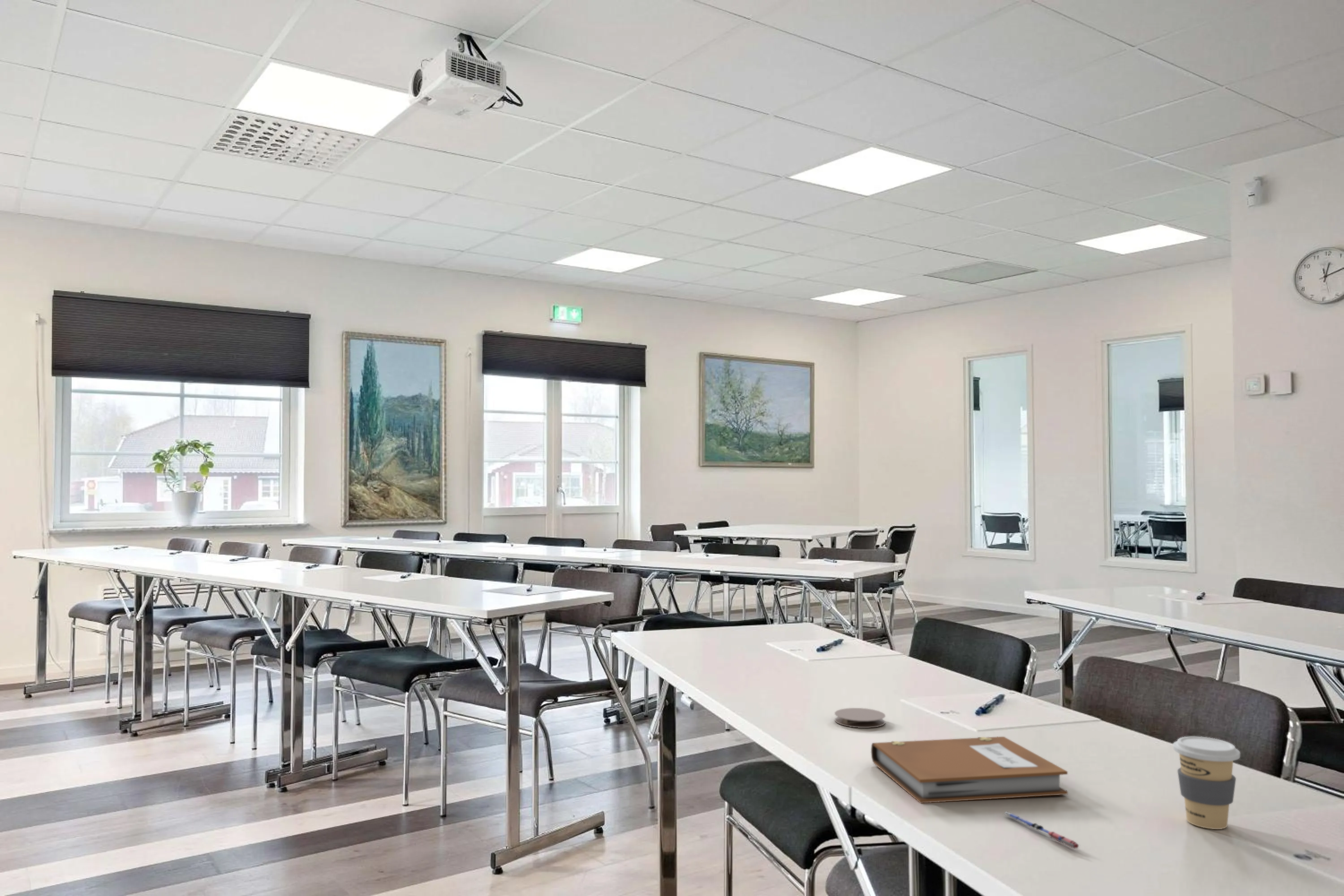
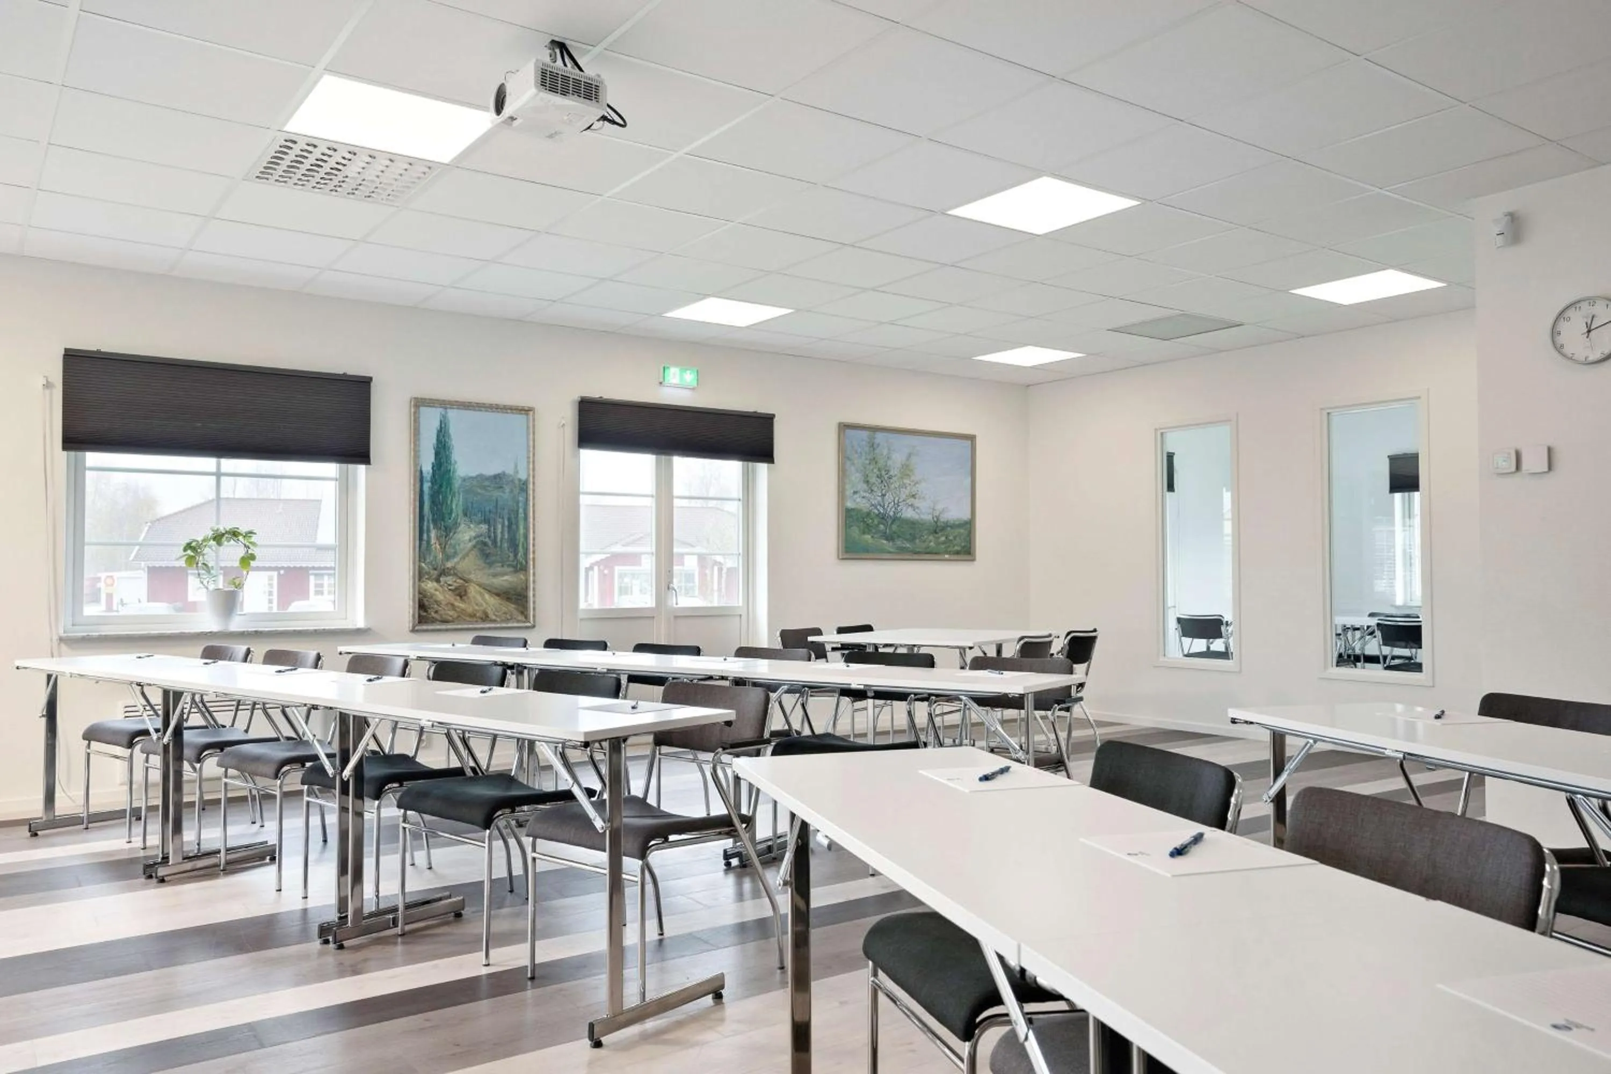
- coffee cup [1172,736,1241,830]
- notebook [870,736,1068,804]
- coaster [834,707,886,728]
- pen [1003,811,1081,849]
